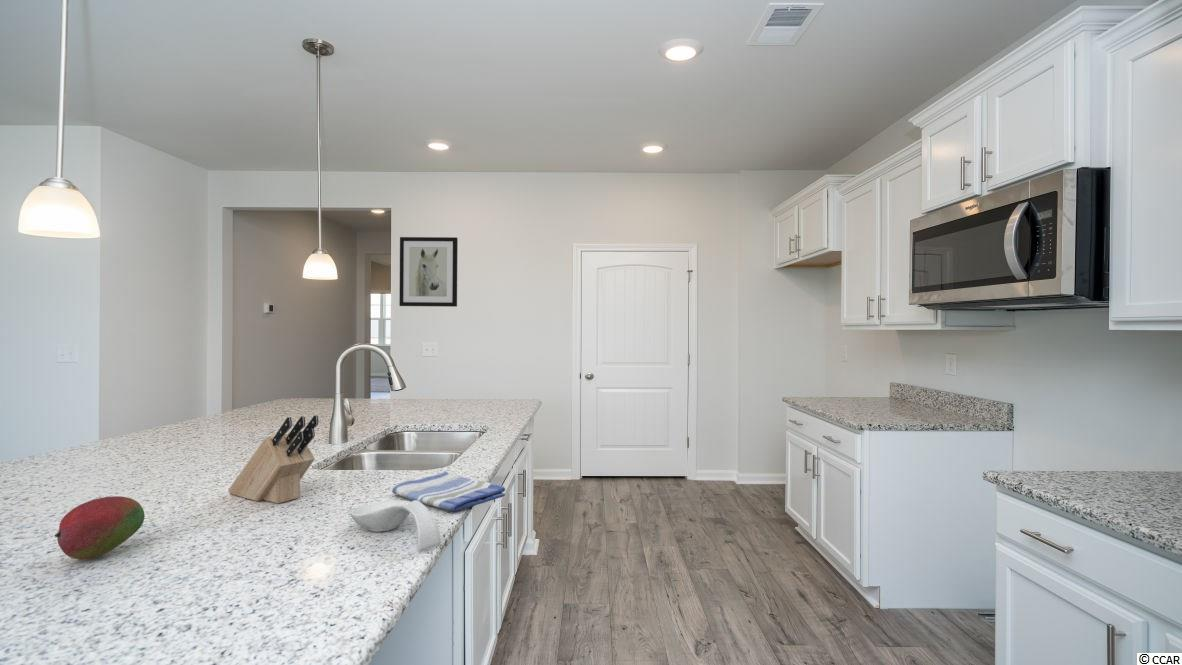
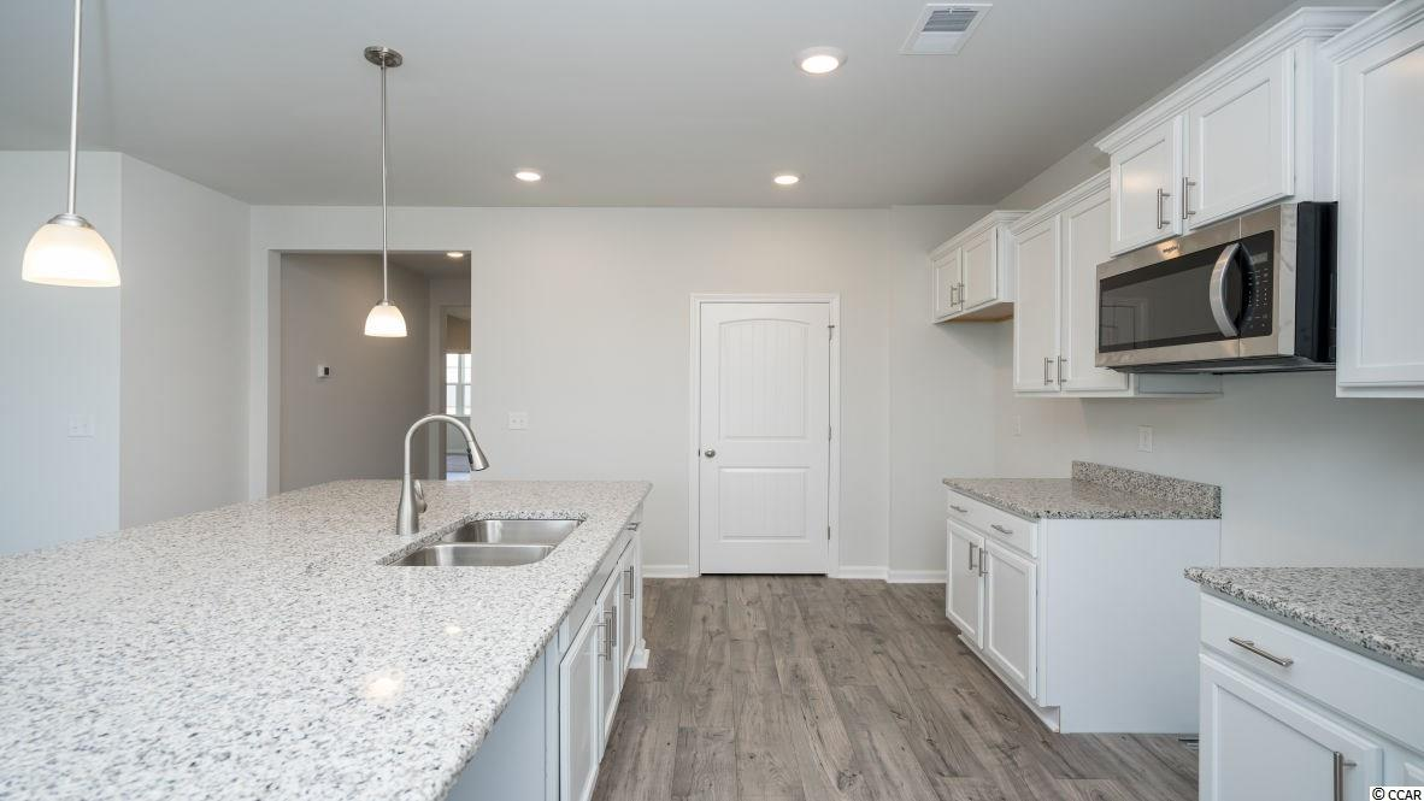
- spoon rest [350,499,442,551]
- fruit [54,495,145,560]
- dish towel [391,471,506,512]
- knife block [227,414,319,504]
- wall art [398,236,459,308]
